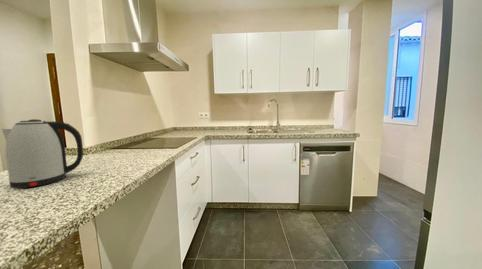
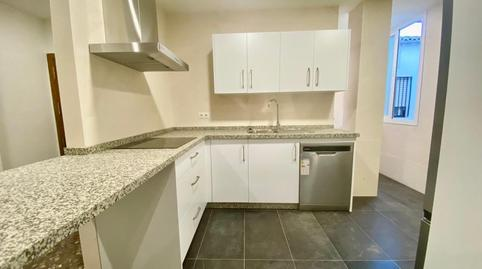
- kettle [1,118,84,189]
